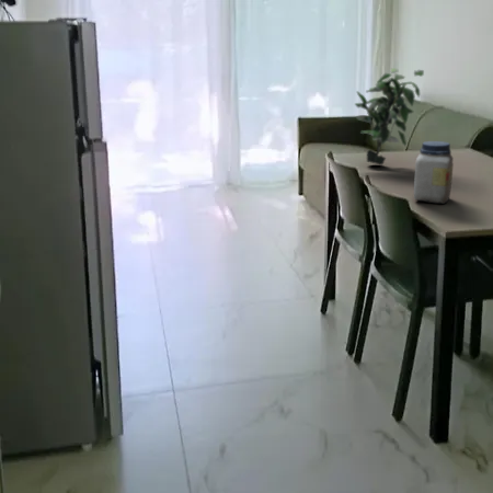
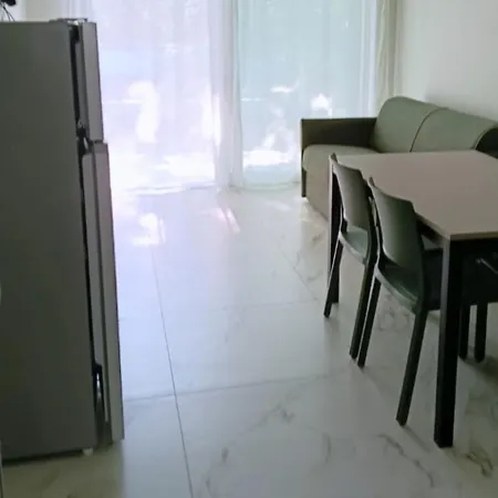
- jar [413,140,455,205]
- potted plant [354,67,425,167]
